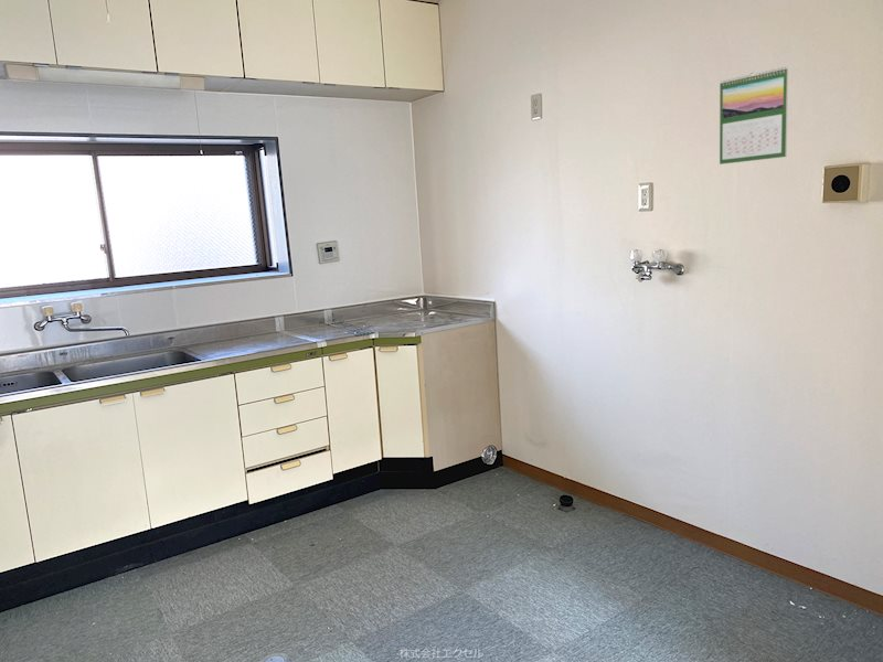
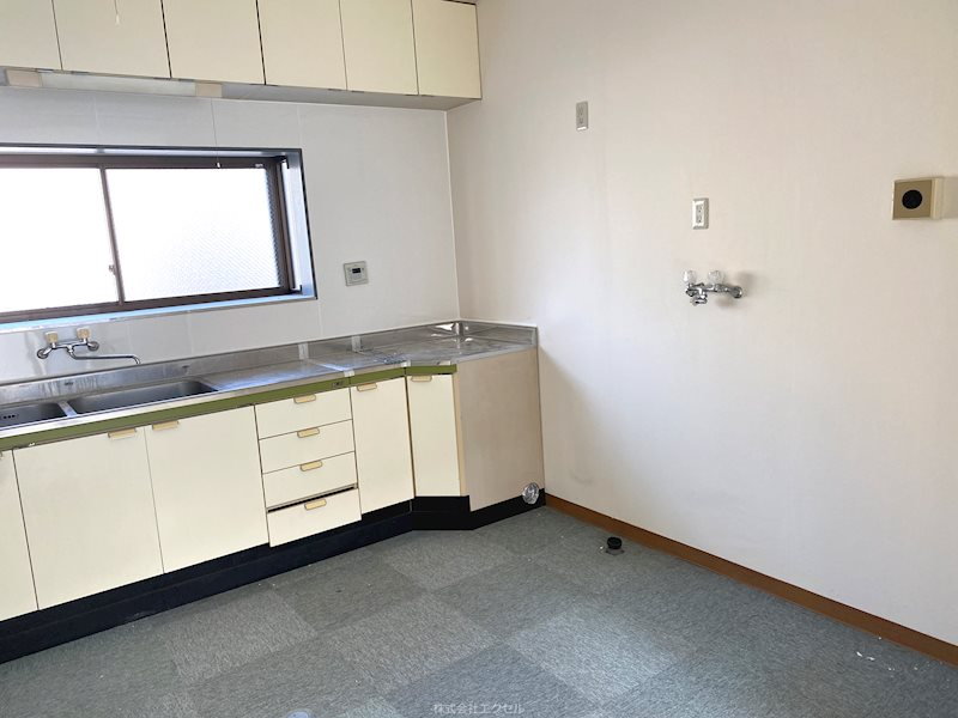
- calendar [719,65,789,166]
